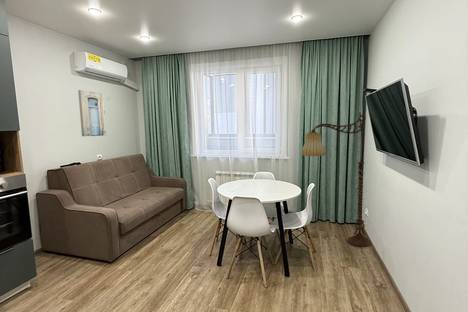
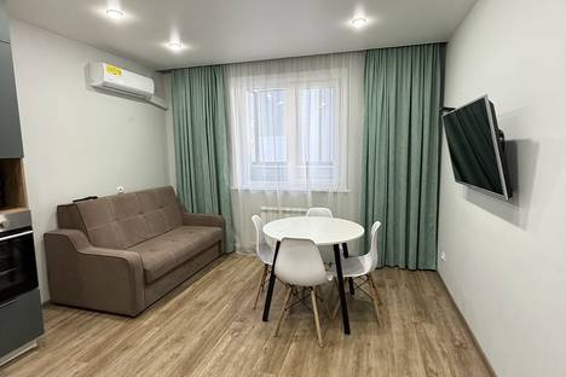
- floor lamp [301,111,373,248]
- wall art [77,89,107,137]
